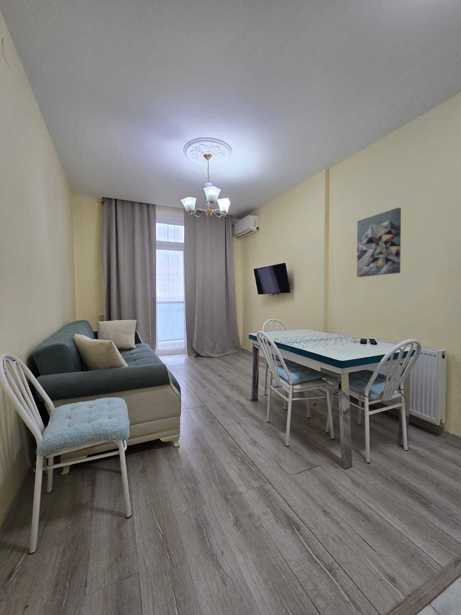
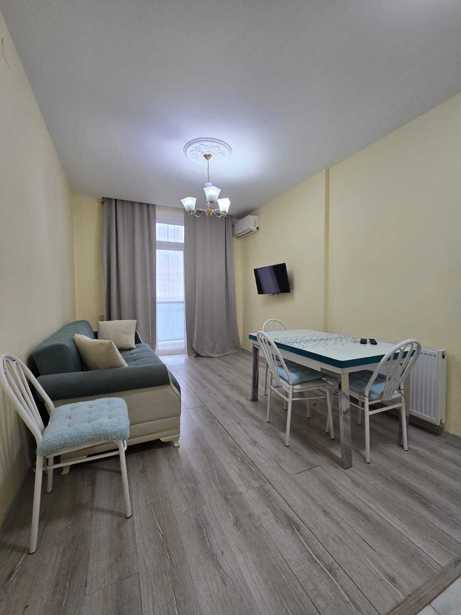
- wall art [356,207,402,278]
